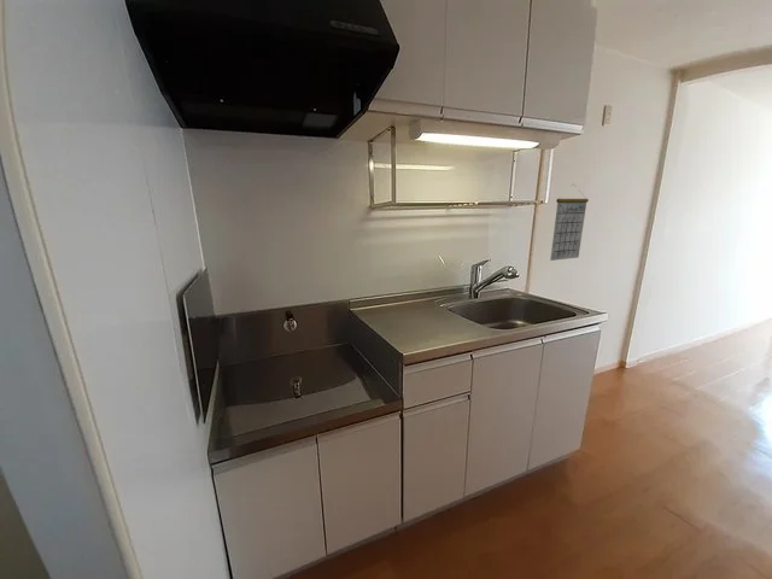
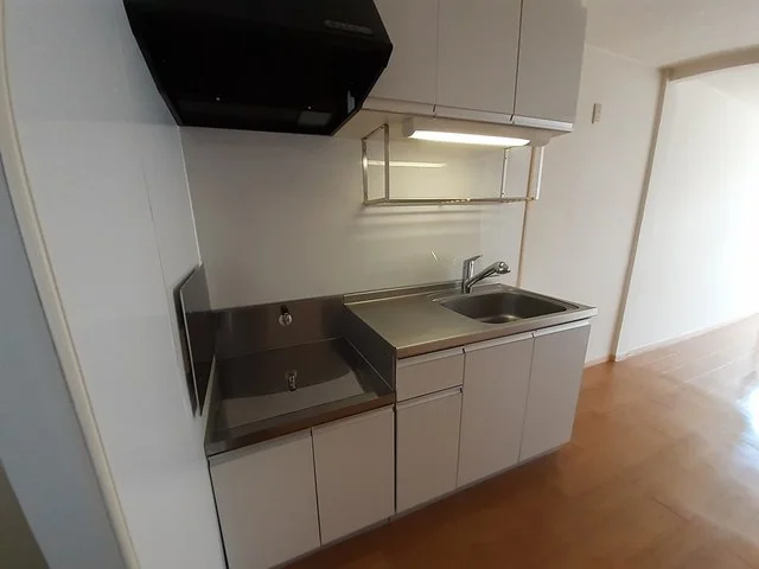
- calendar [549,182,590,262]
